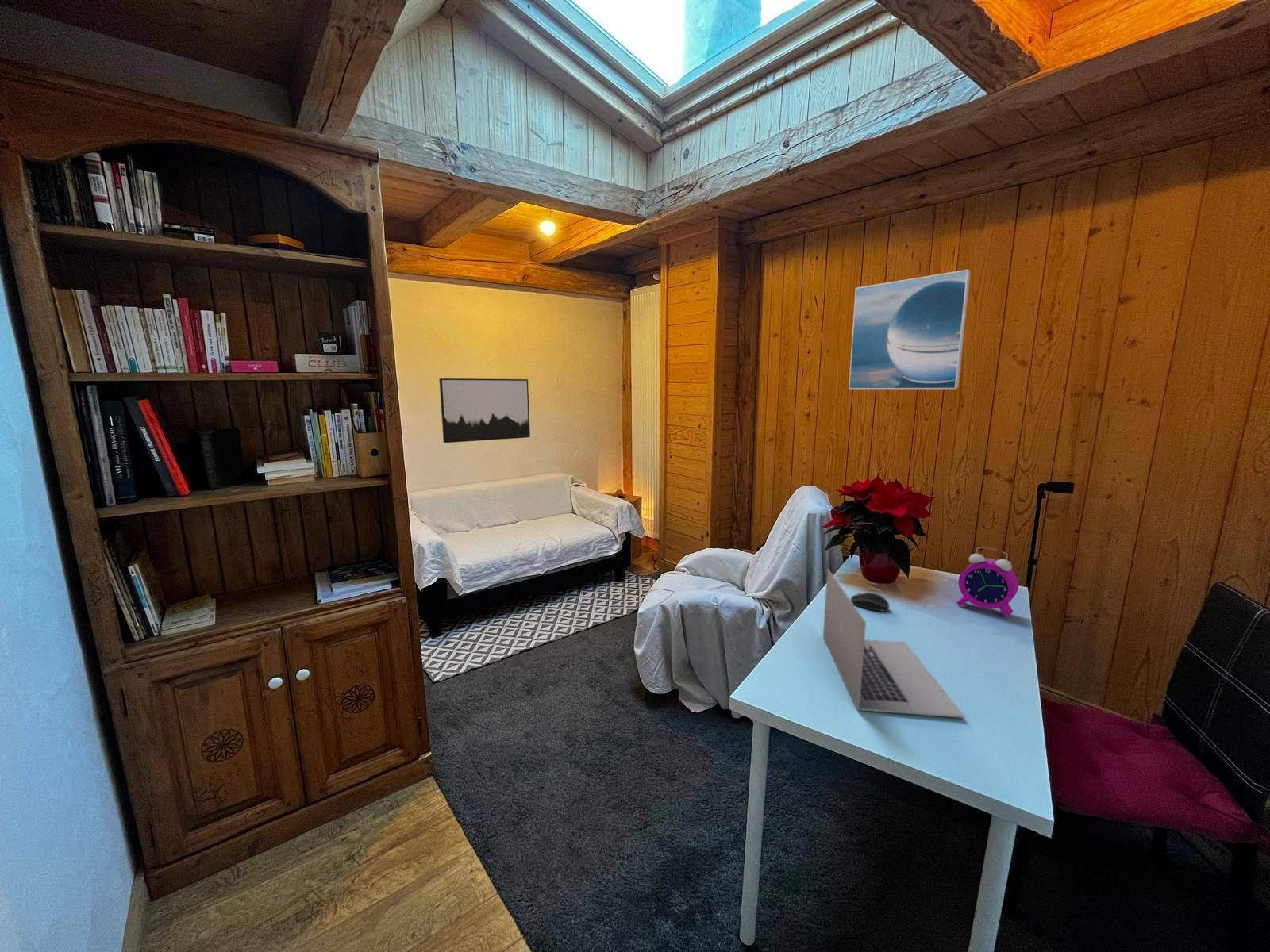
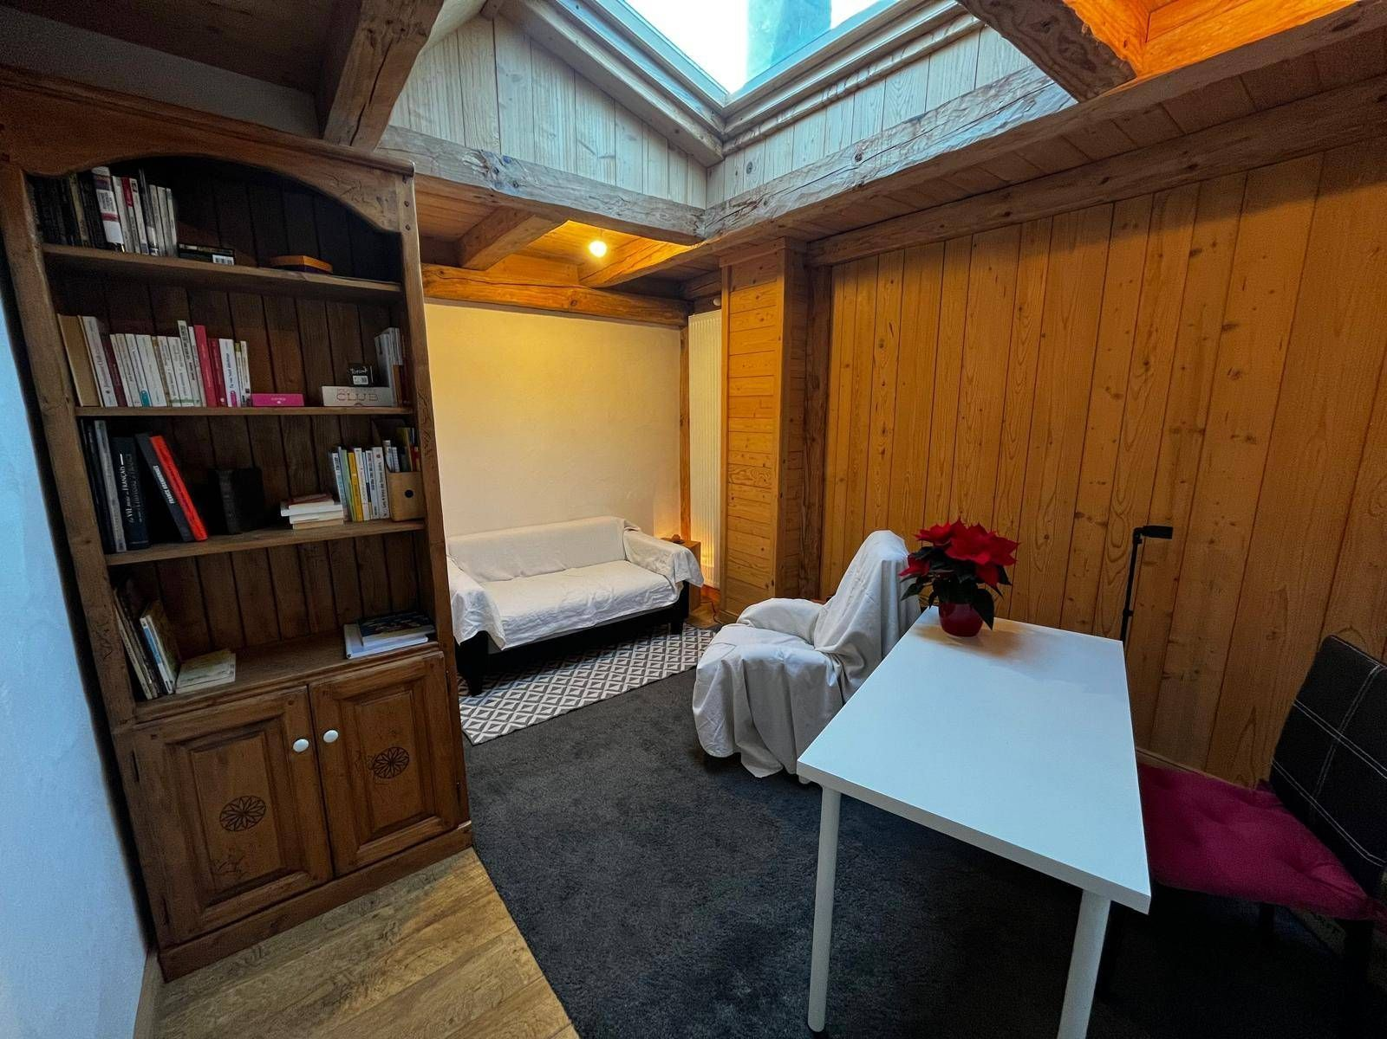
- alarm clock [956,546,1019,617]
- computer mouse [850,592,890,612]
- laptop [822,568,965,719]
- wall art [438,378,531,443]
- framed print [848,269,972,390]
